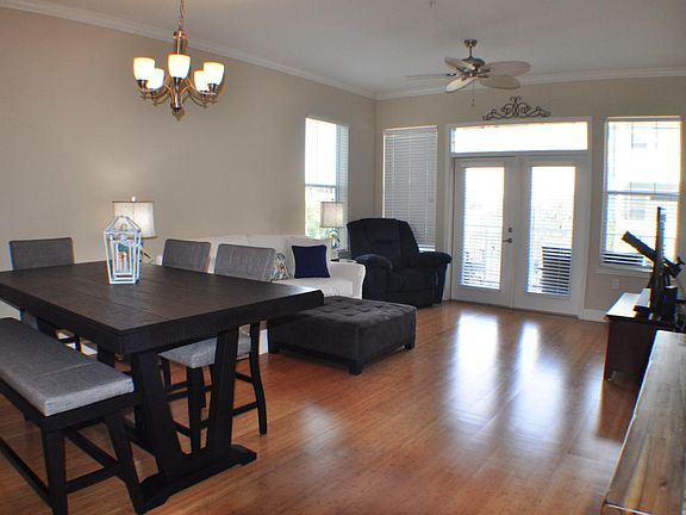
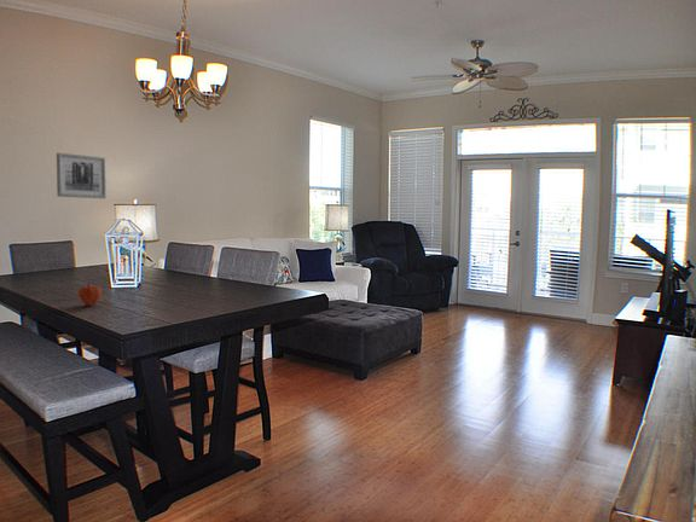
+ wall art [56,152,108,199]
+ fruit [76,282,103,307]
